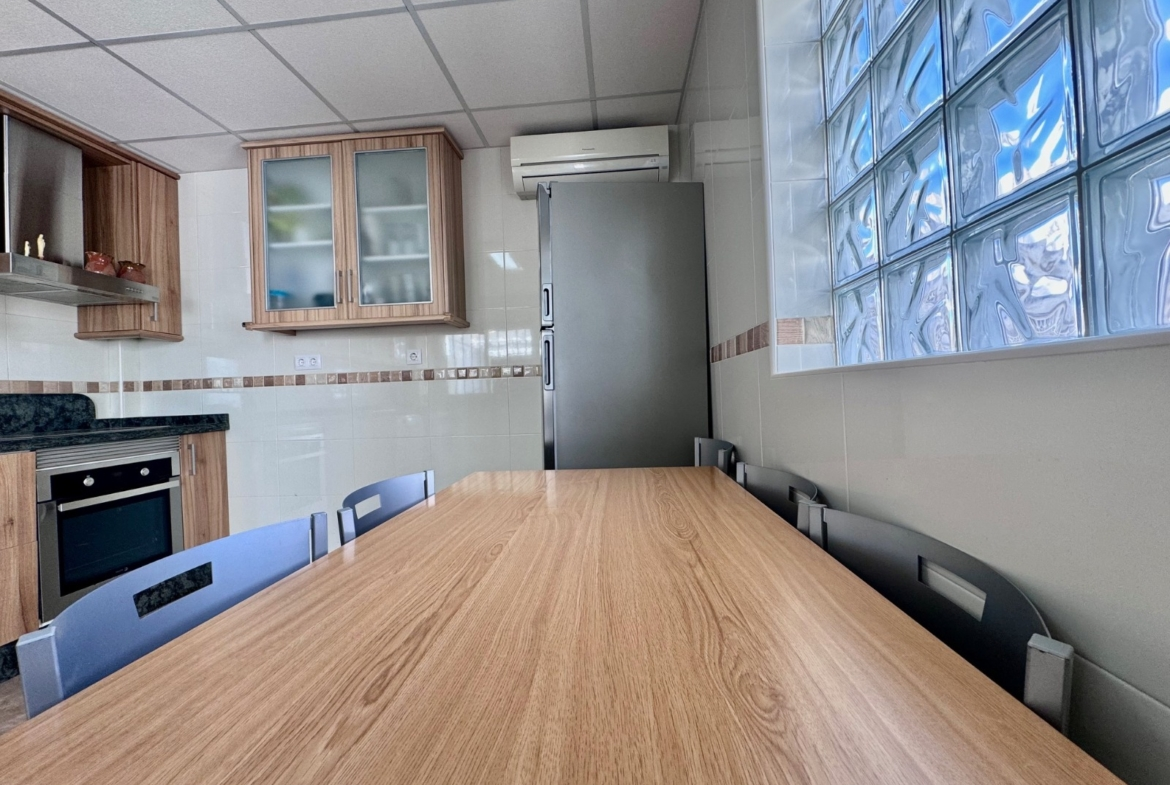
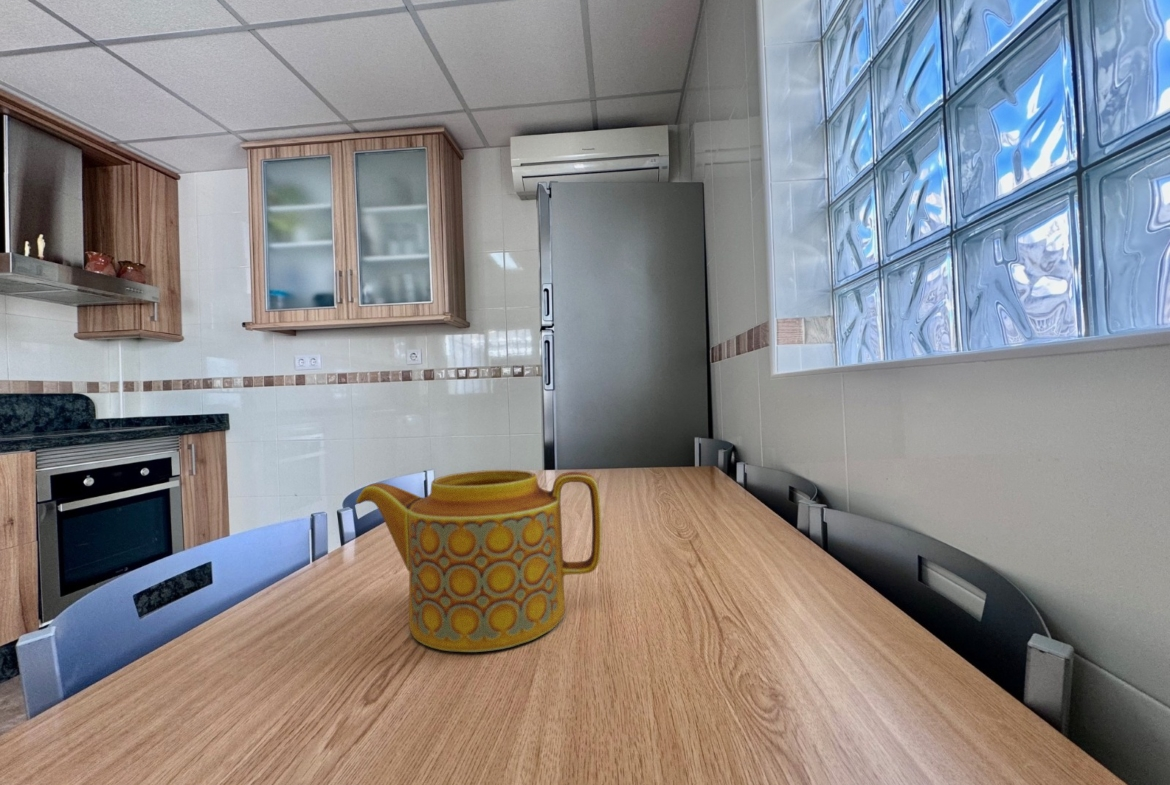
+ teapot [355,469,602,653]
